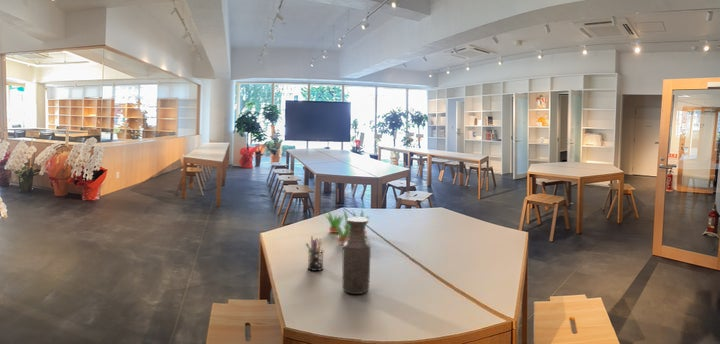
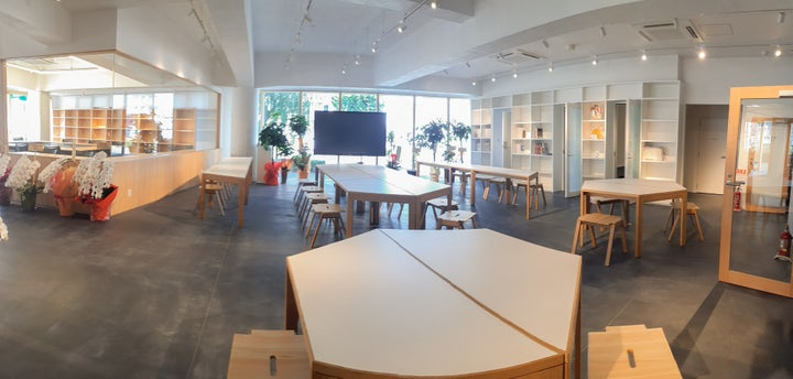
- succulent plant [324,207,371,244]
- pen holder [305,235,325,272]
- bottle [341,217,372,295]
